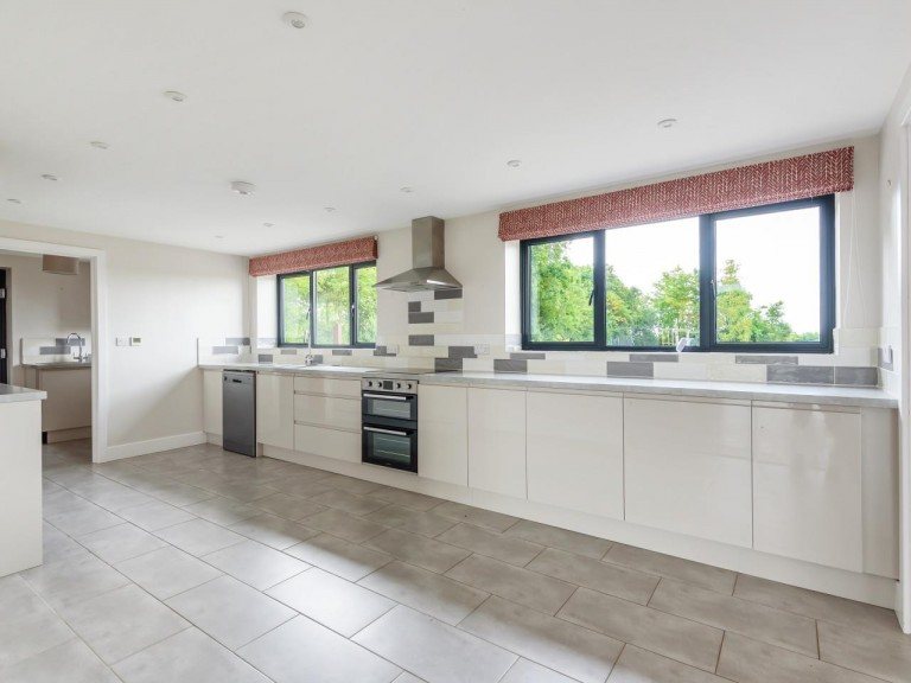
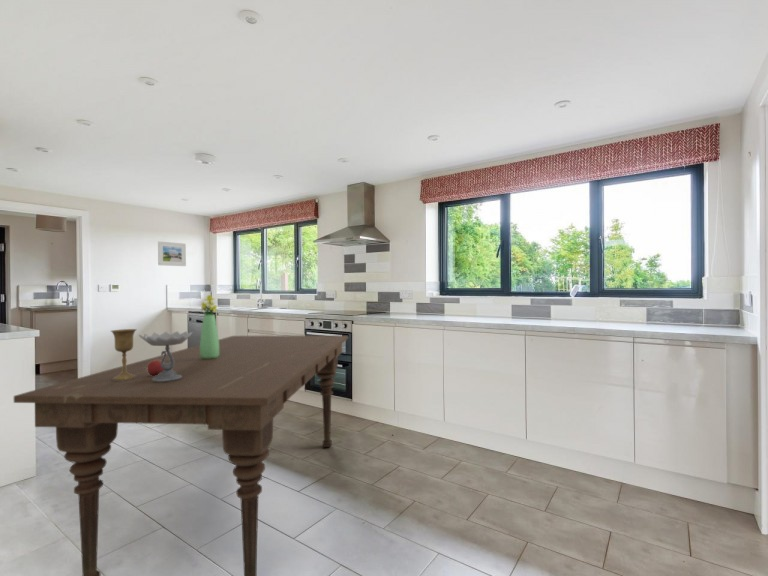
+ bouquet [199,294,219,359]
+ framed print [157,240,187,267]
+ dining table [13,335,349,576]
+ goblet [110,328,193,382]
